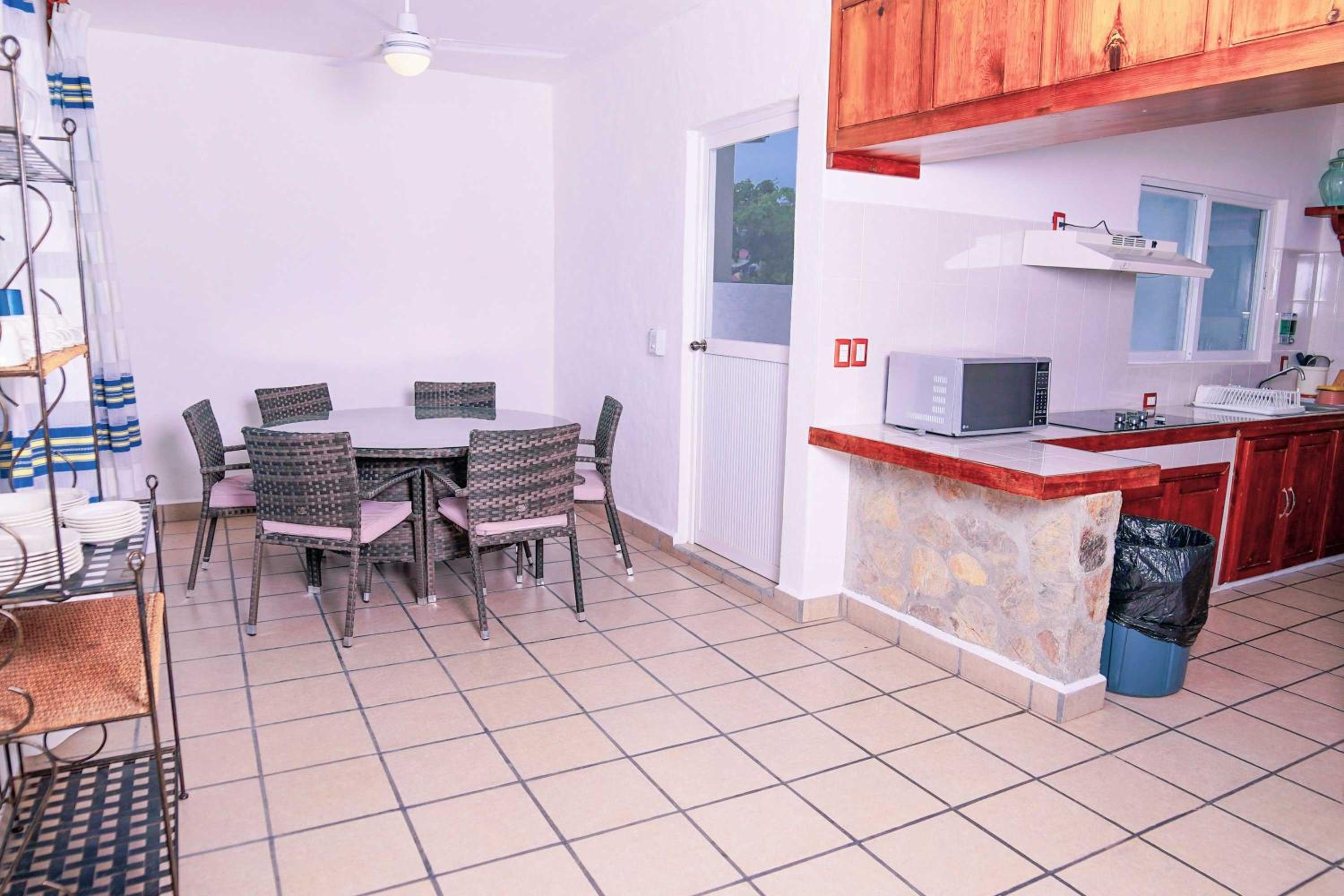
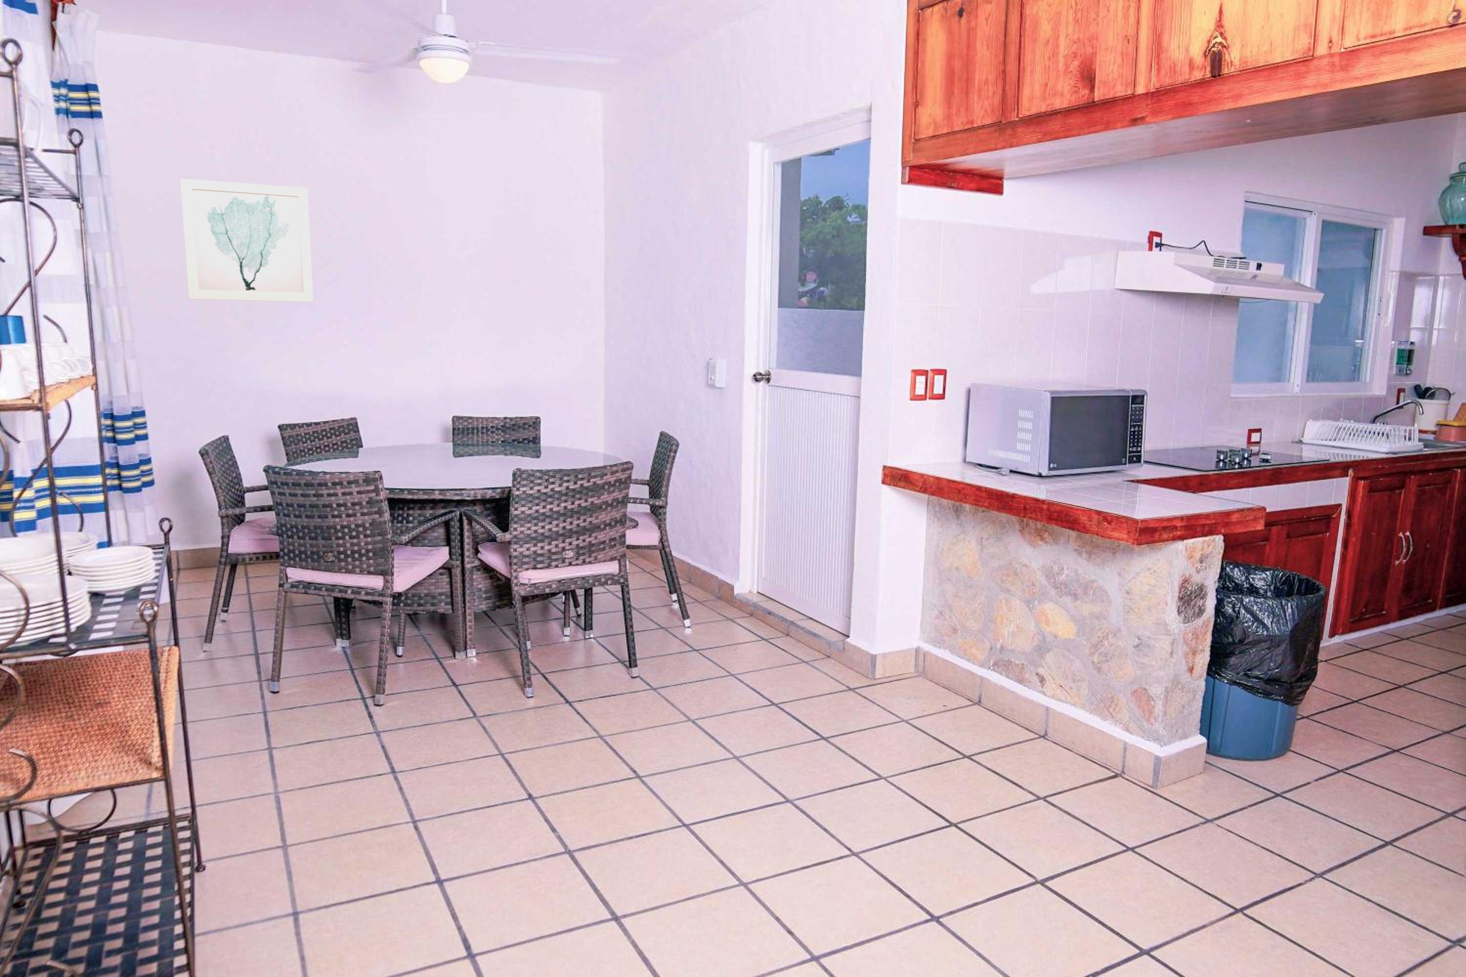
+ wall art [180,178,314,302]
